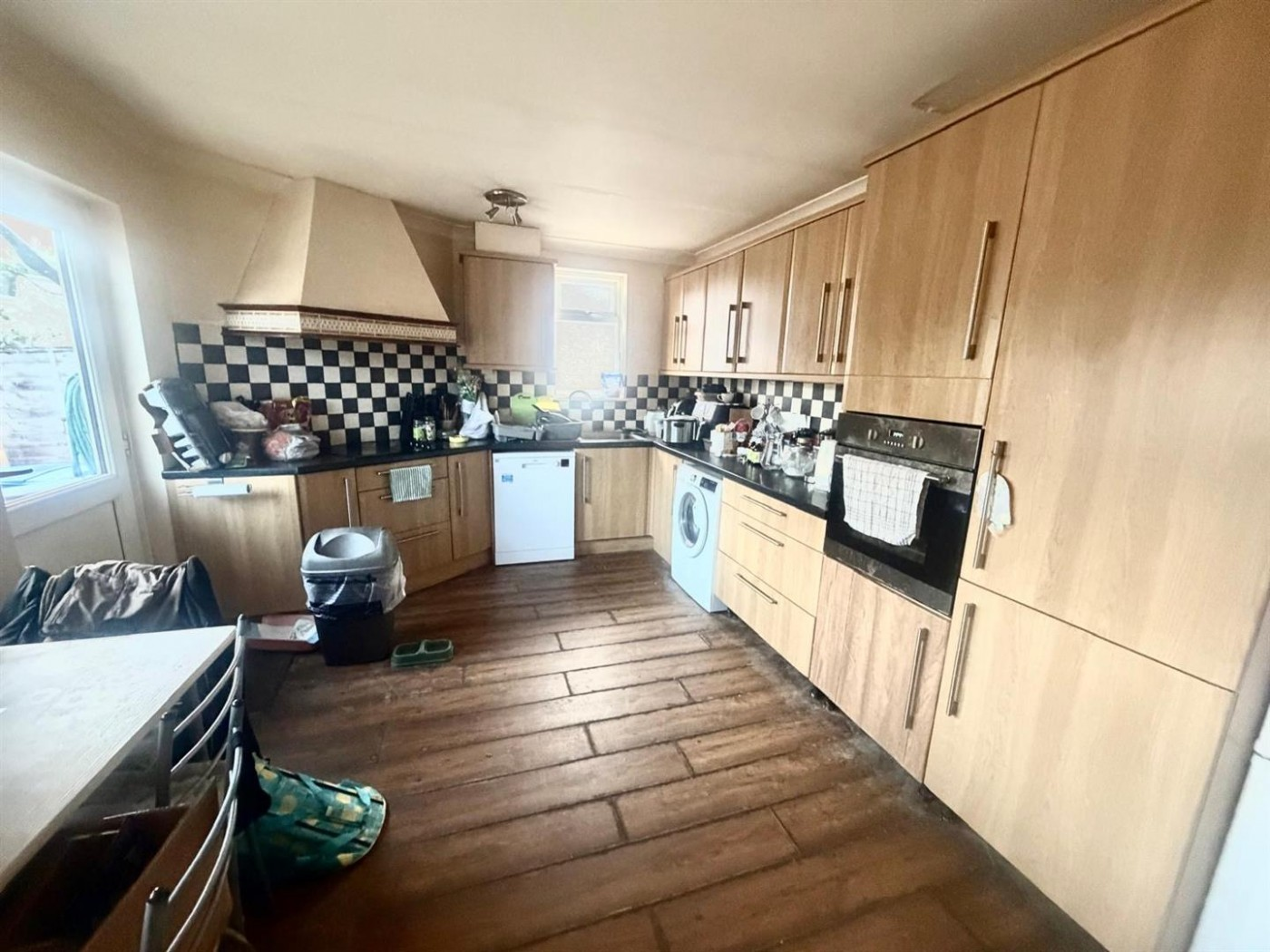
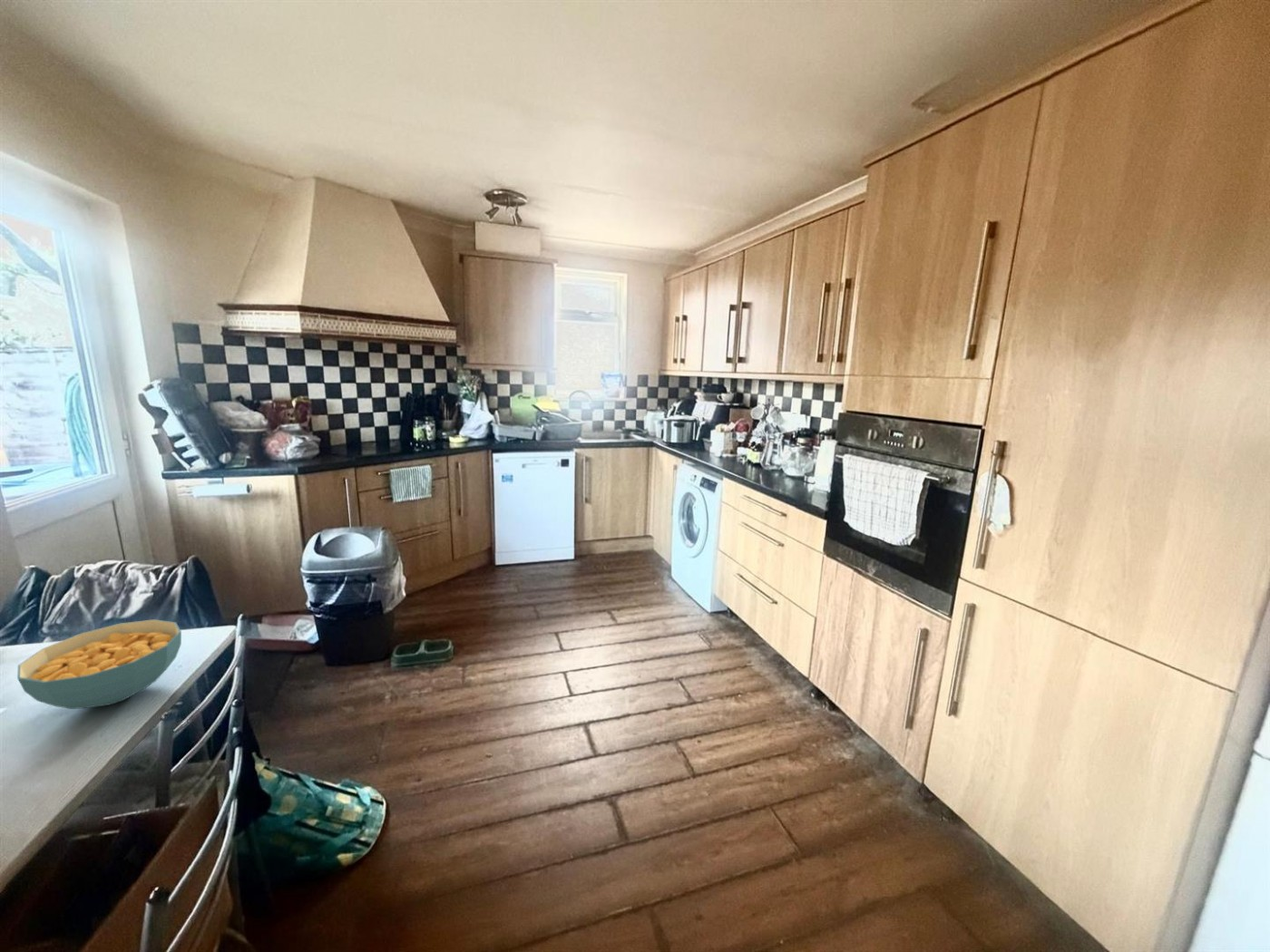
+ cereal bowl [16,618,182,710]
